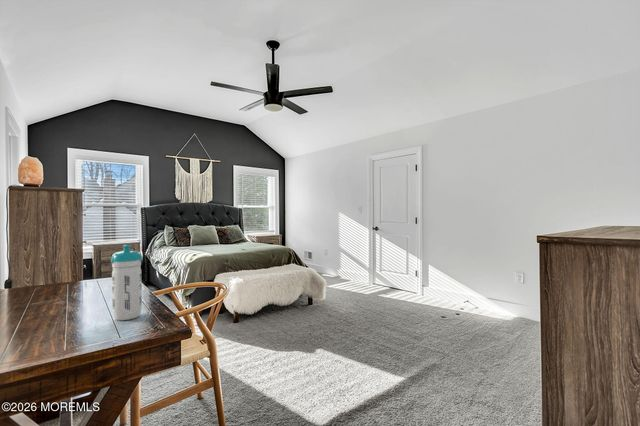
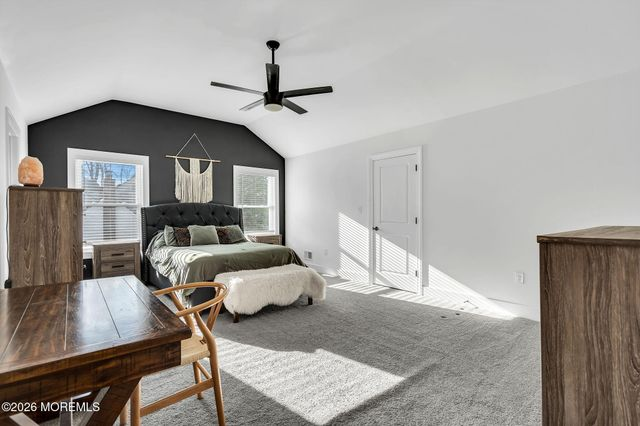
- water bottle [110,244,143,321]
